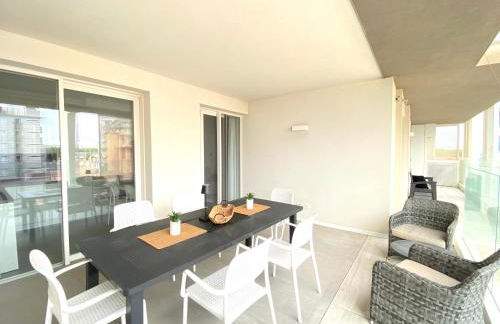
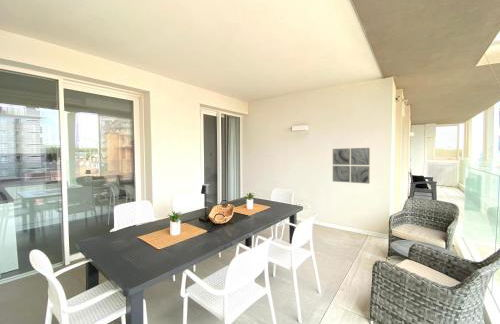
+ wall art [332,147,371,185]
